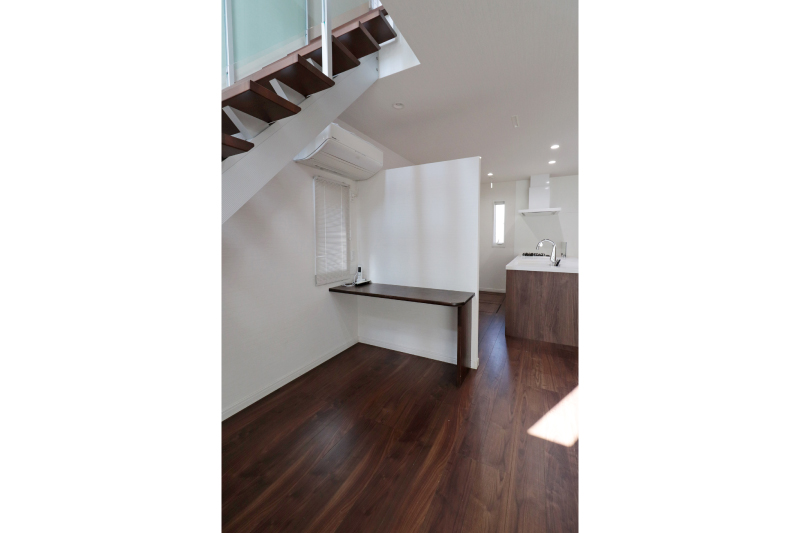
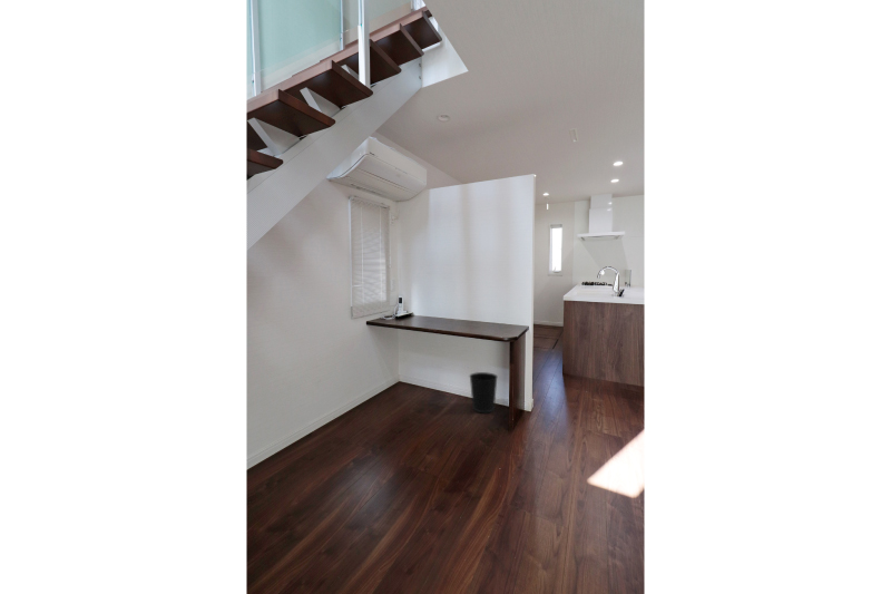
+ wastebasket [468,371,499,413]
